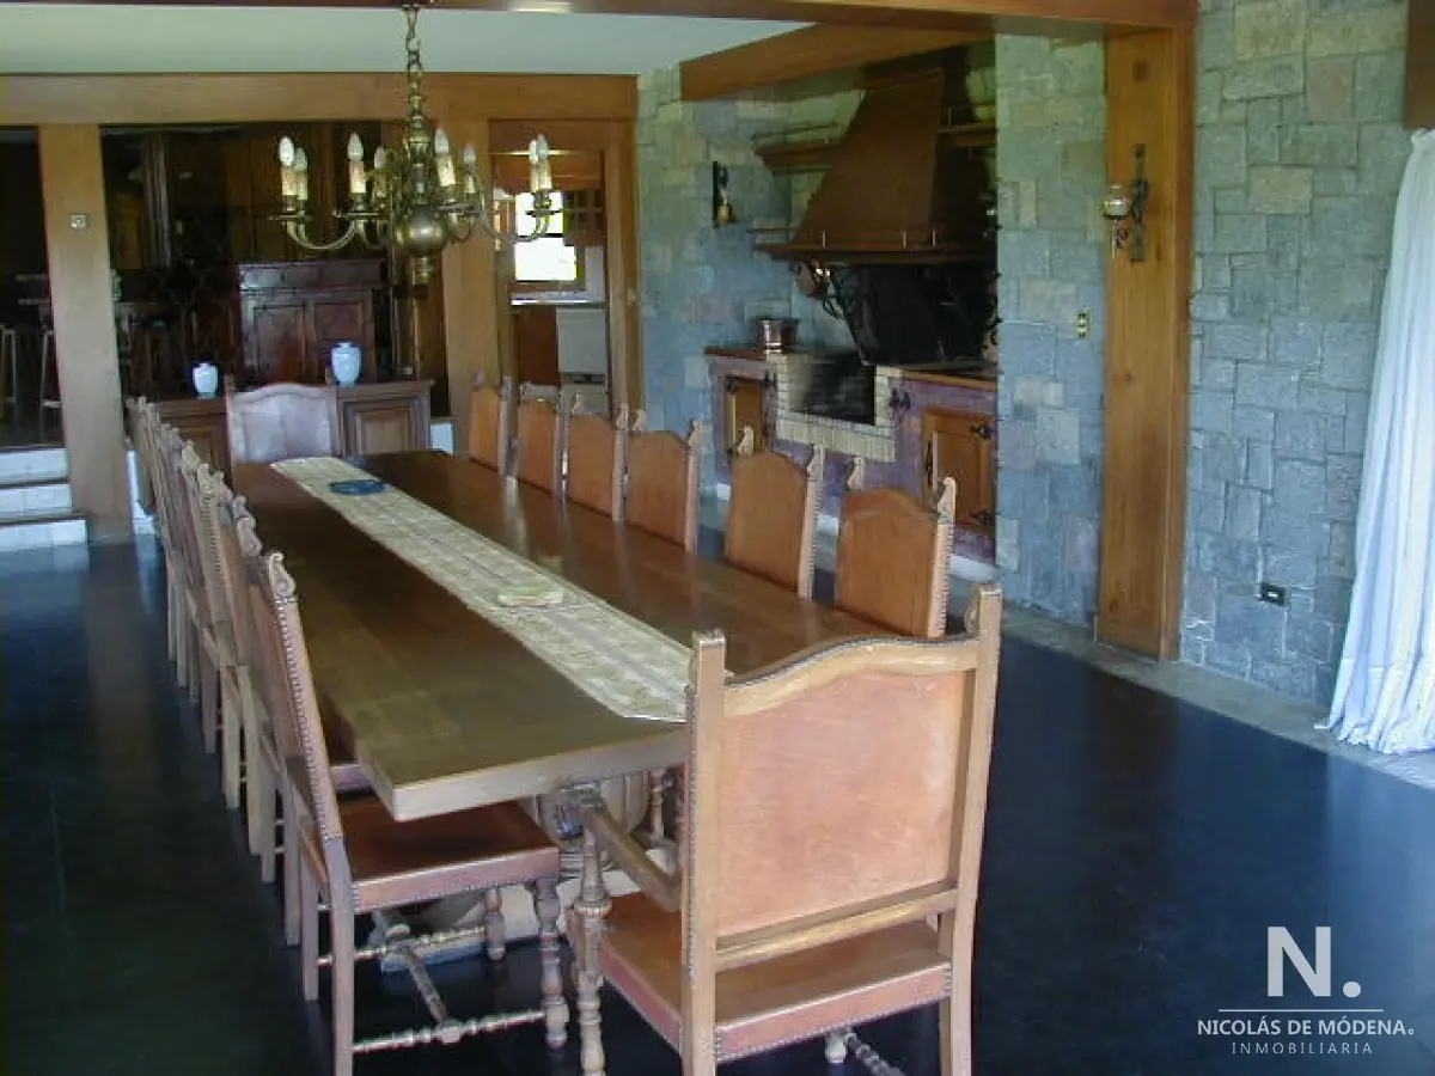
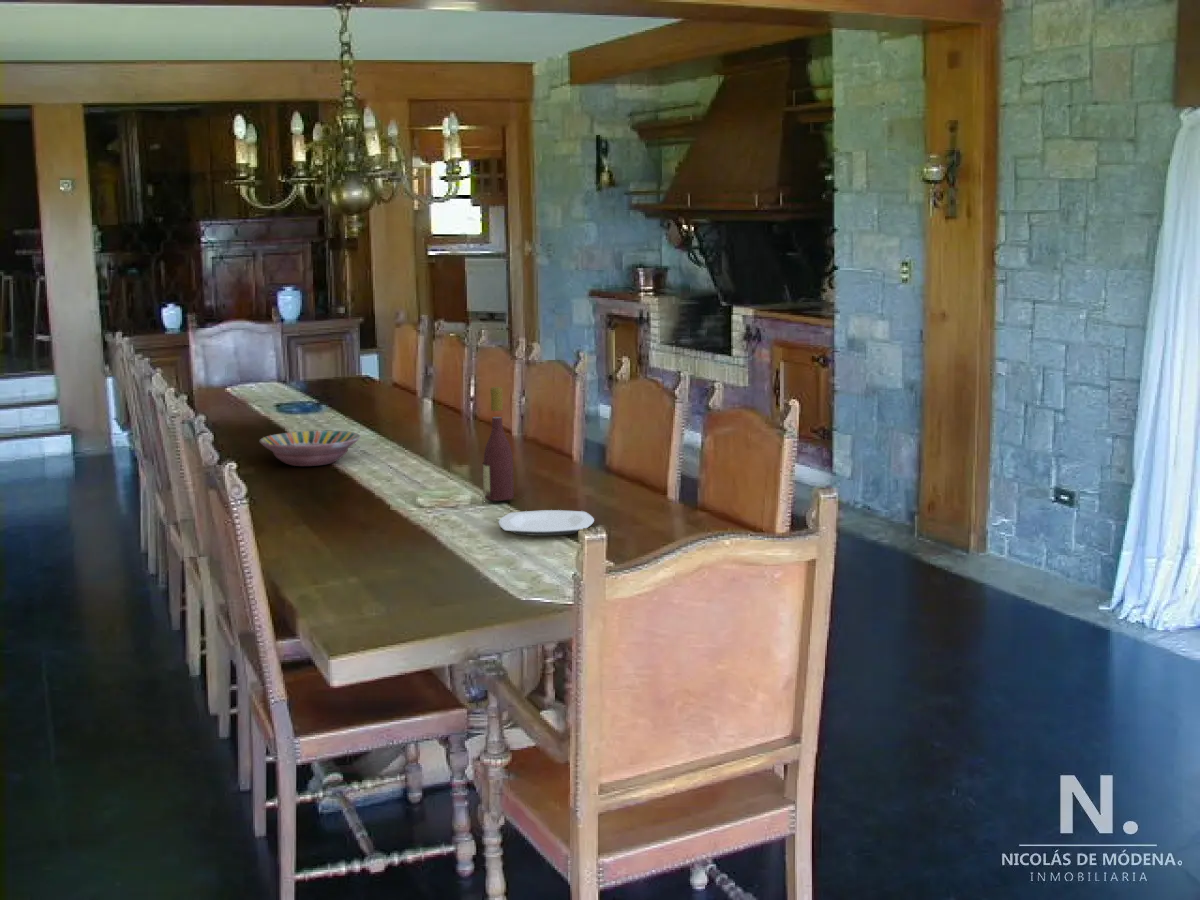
+ wine bottle [482,386,515,502]
+ plate [497,509,595,537]
+ serving bowl [258,429,361,467]
